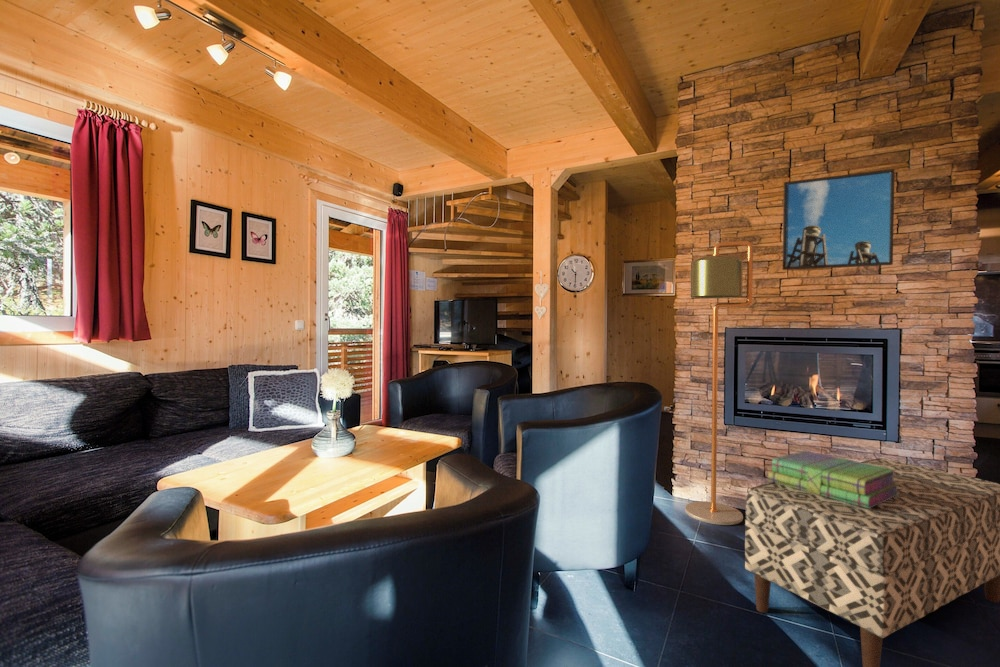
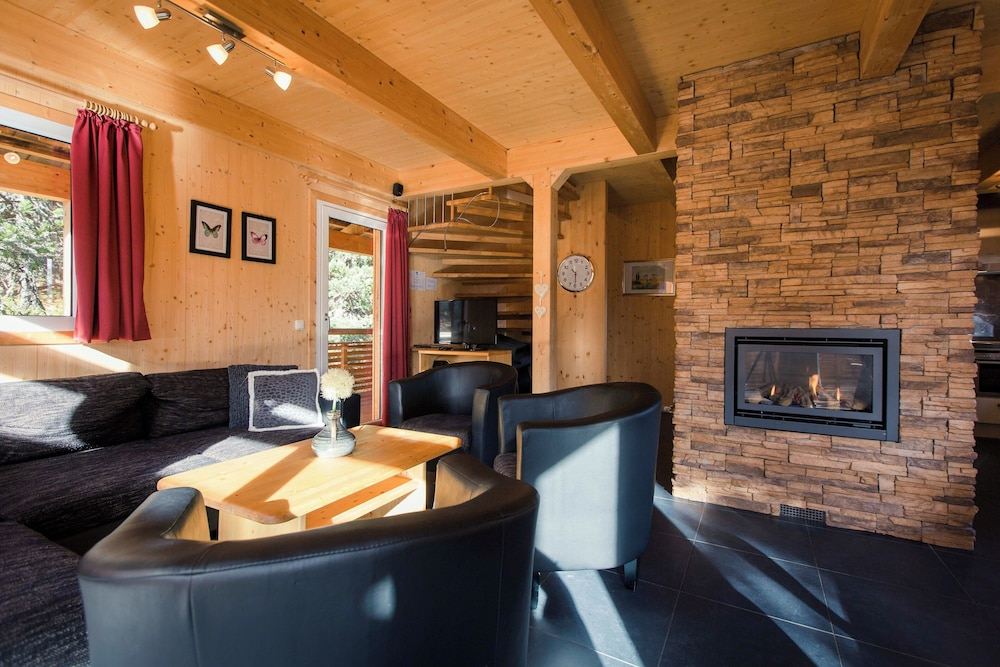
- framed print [782,168,896,271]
- floor lamp [684,240,754,526]
- bench [744,457,1000,667]
- stack of books [767,450,900,508]
